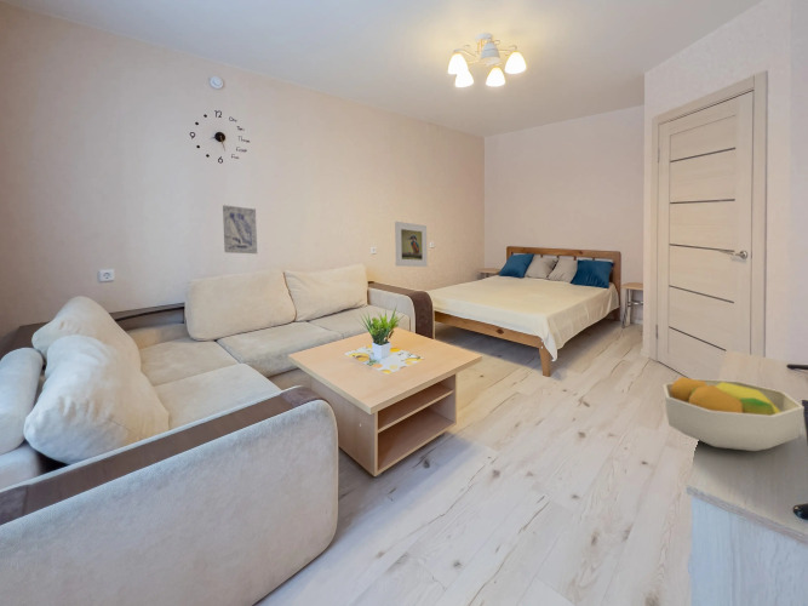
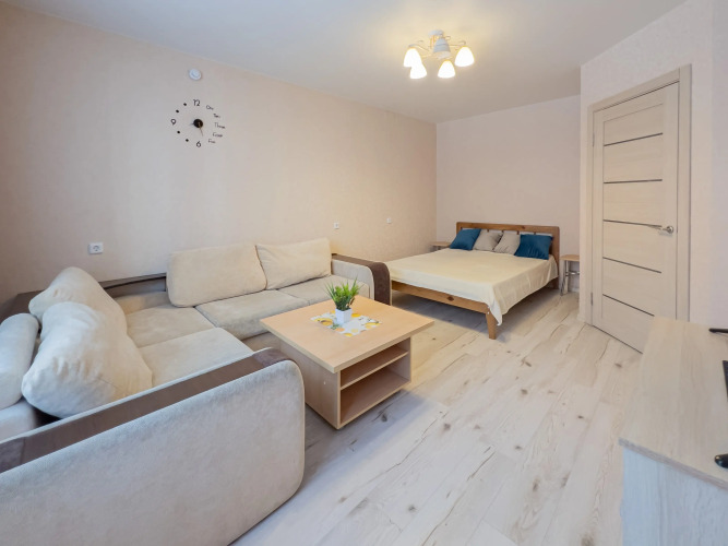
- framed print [394,221,429,268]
- fruit bowl [661,376,806,452]
- wall art [222,204,258,255]
